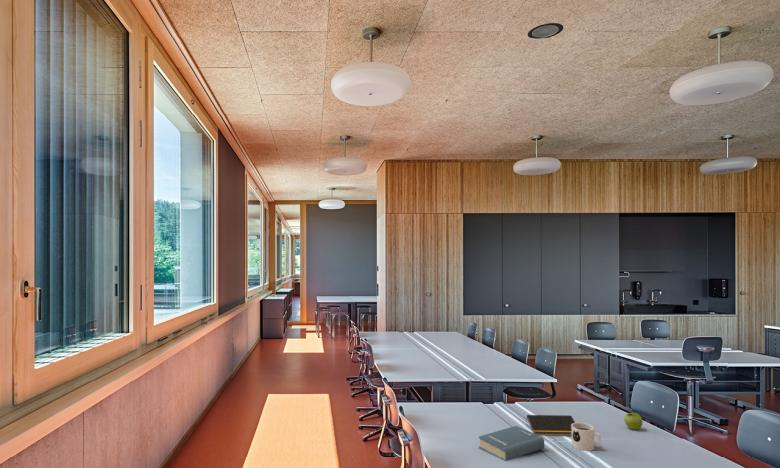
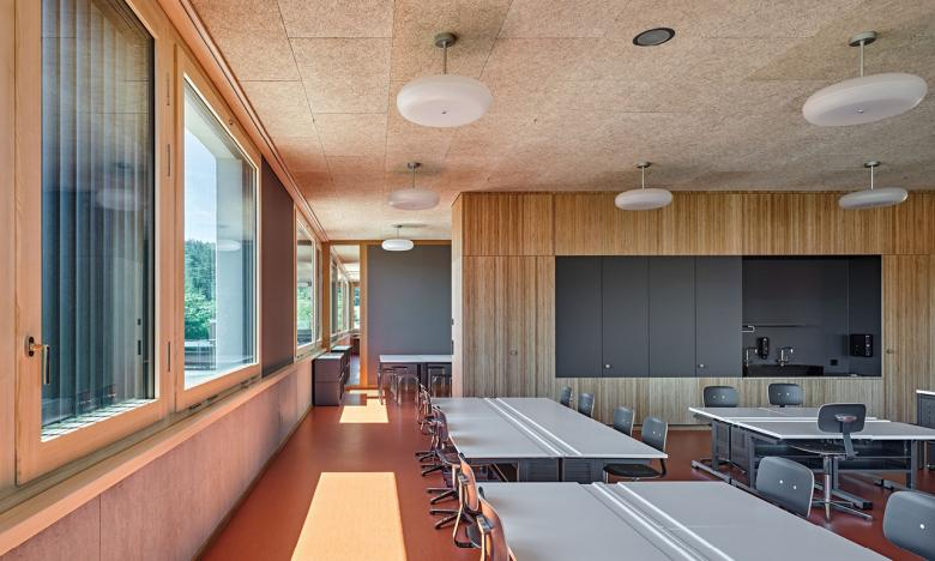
- notepad [525,414,576,437]
- fruit [623,412,643,431]
- hardback book [478,425,545,462]
- mug [571,422,602,452]
